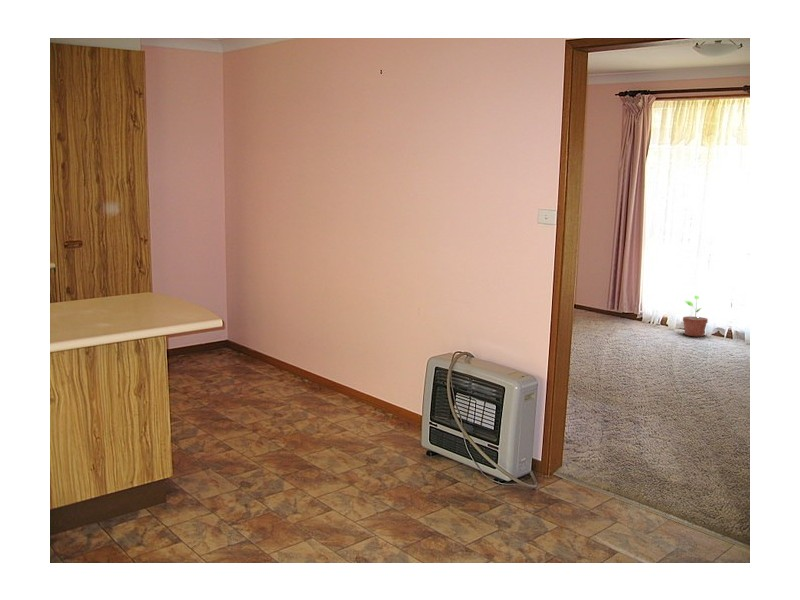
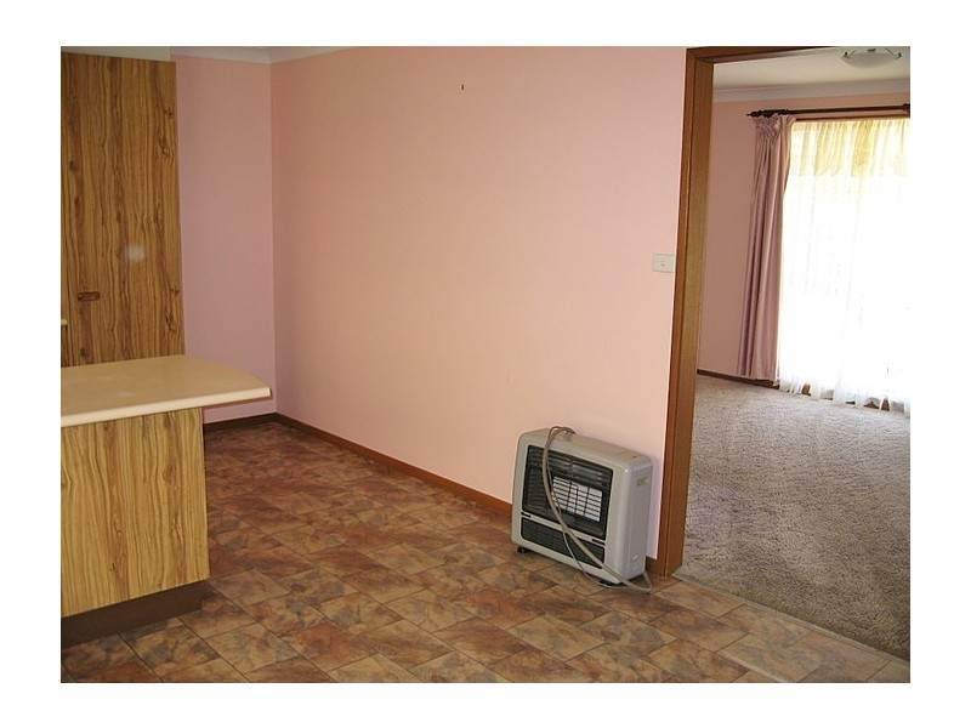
- potted plant [682,295,709,337]
